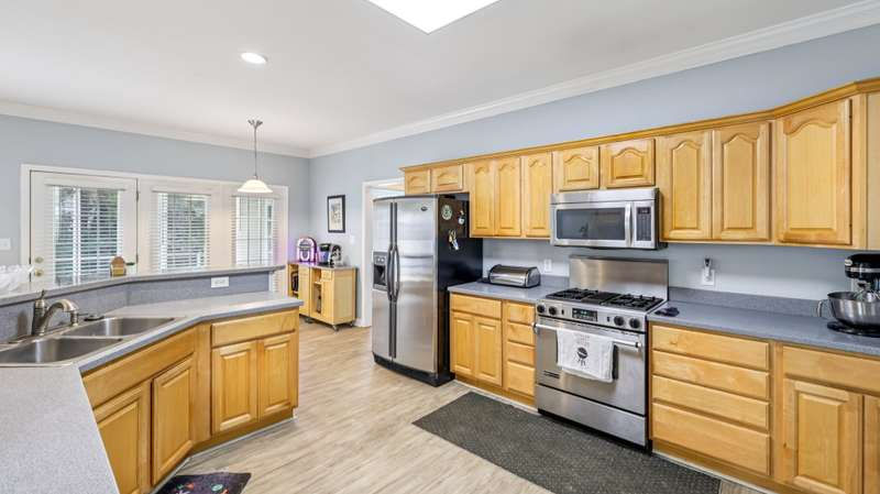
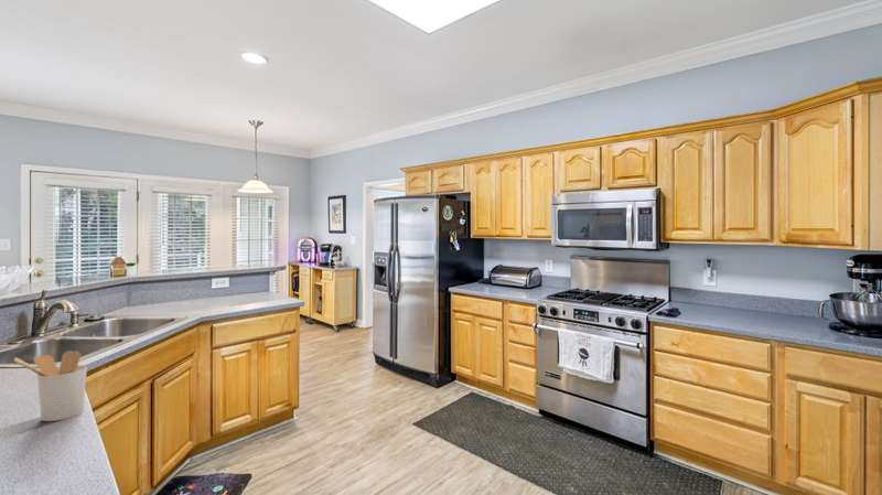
+ utensil holder [12,349,88,422]
